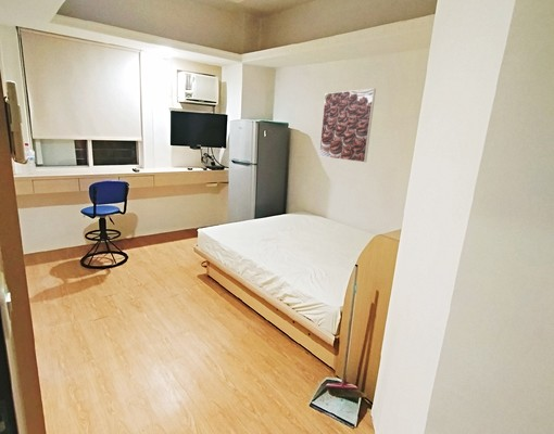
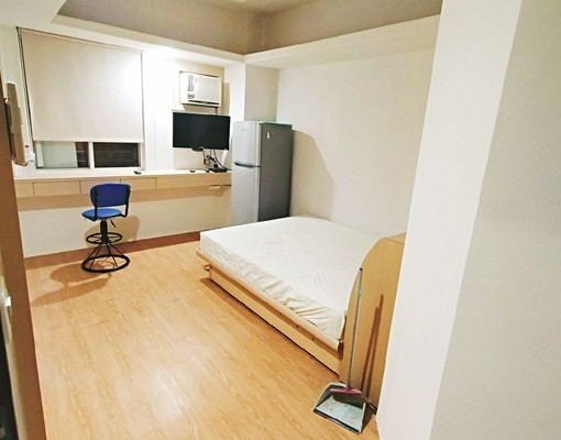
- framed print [318,88,377,164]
